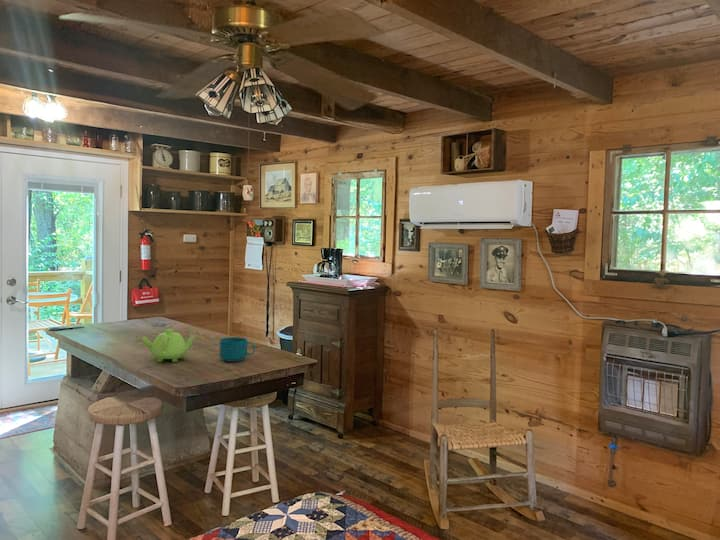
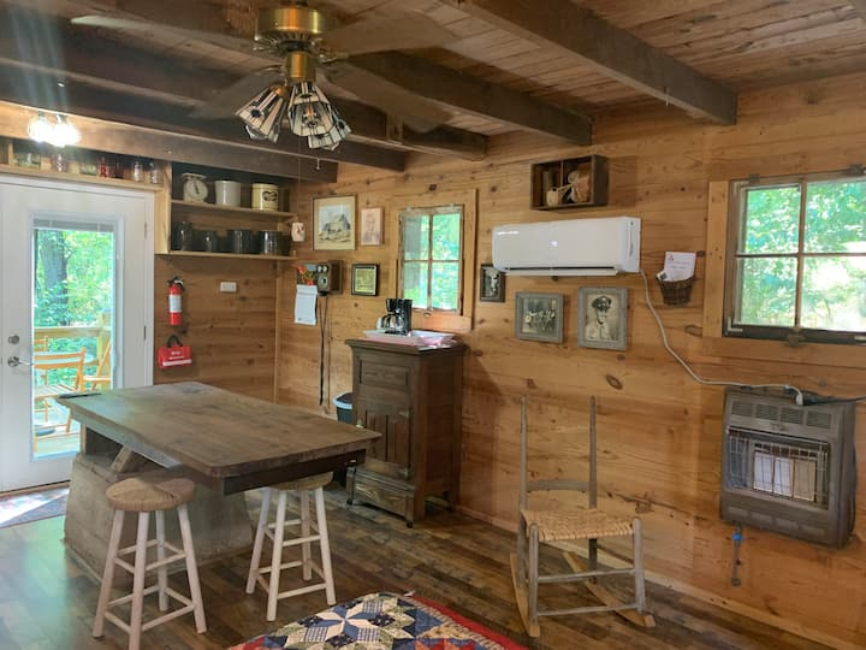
- cup [219,336,256,363]
- teapot [140,328,196,363]
